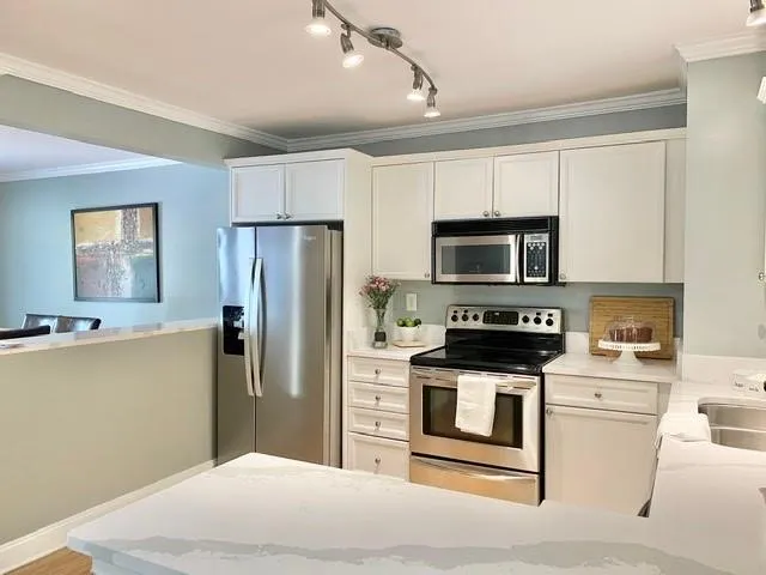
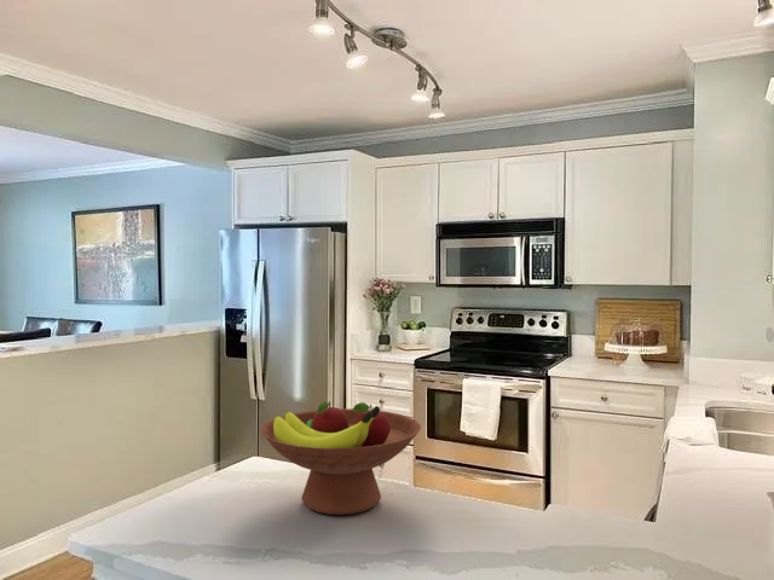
+ fruit bowl [260,400,422,516]
